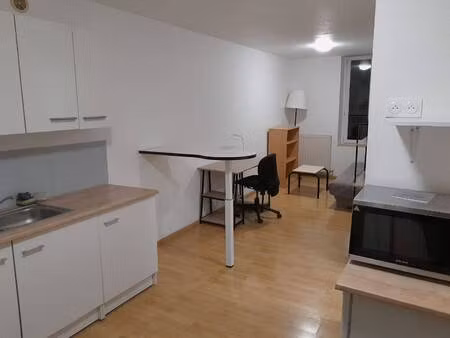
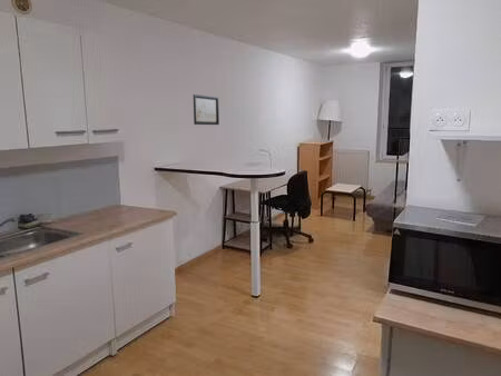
+ wall art [193,93,220,126]
